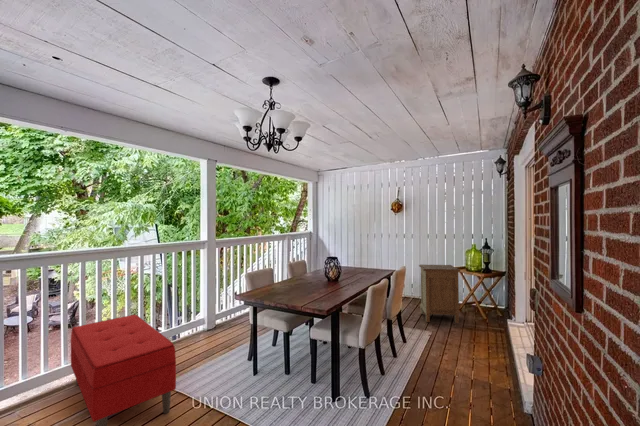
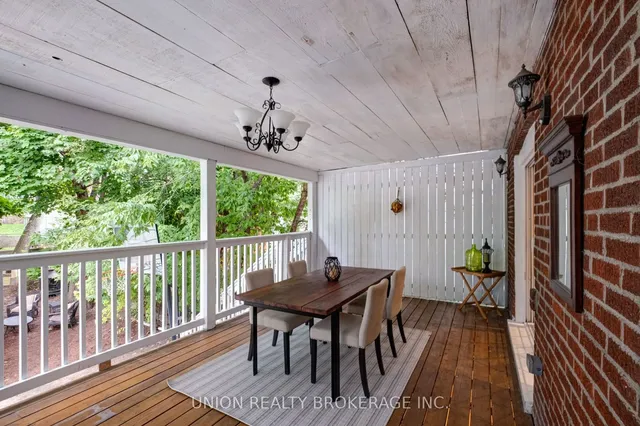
- bench [70,314,177,426]
- nightstand [418,264,461,324]
